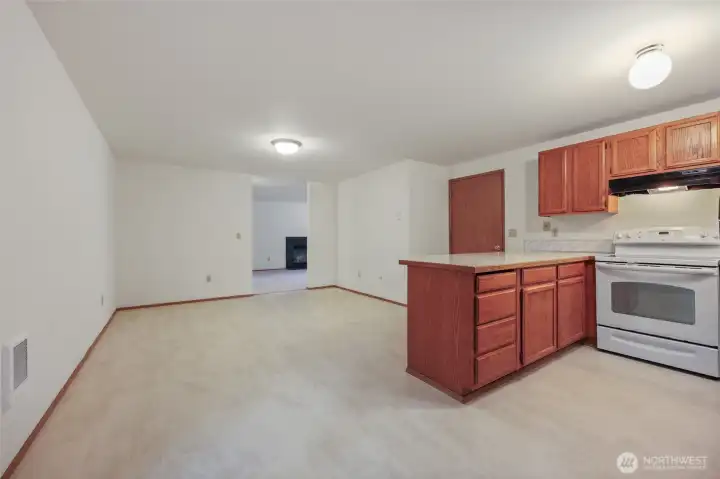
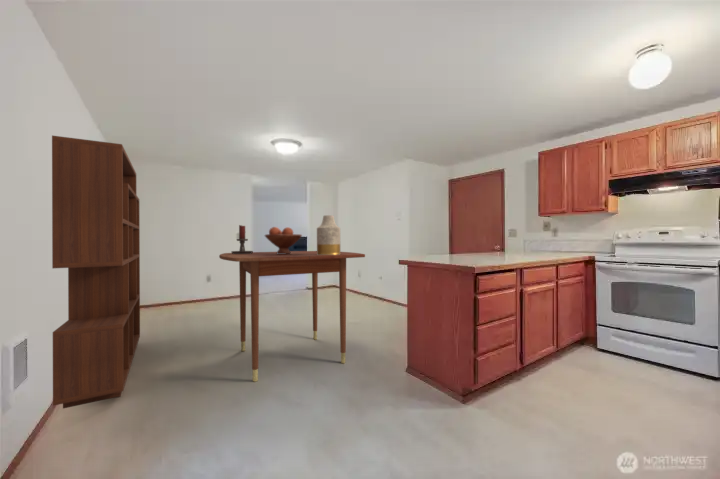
+ candle holder [230,224,254,254]
+ bookshelf [51,135,141,410]
+ fruit bowl [264,226,303,254]
+ dining table [218,250,366,383]
+ vase [316,214,341,255]
